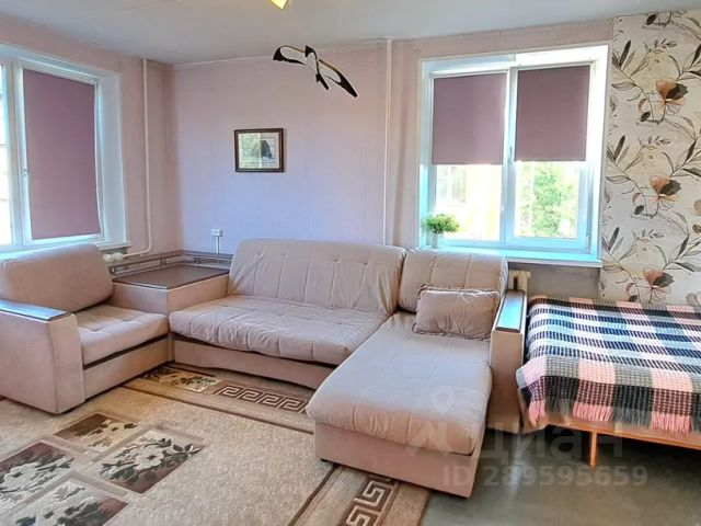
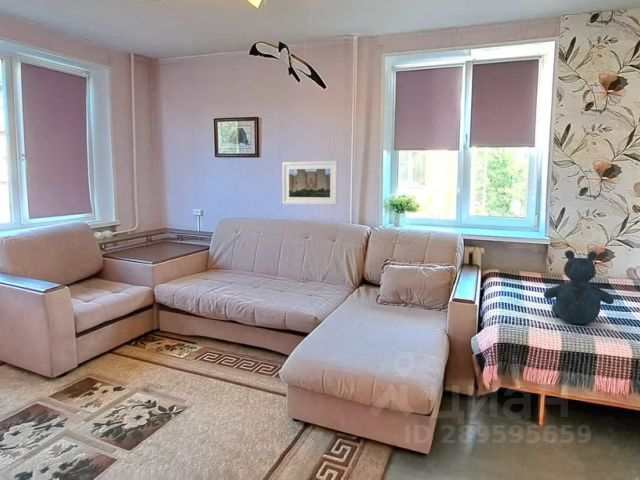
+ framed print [281,160,339,206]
+ teddy bear [543,249,615,325]
